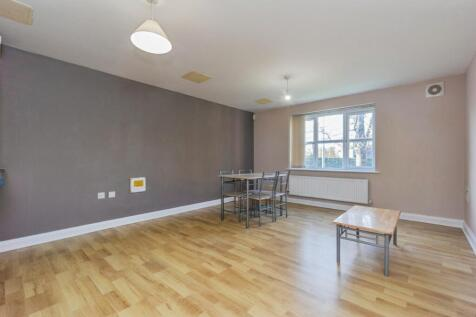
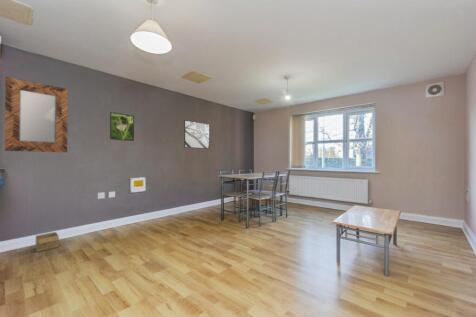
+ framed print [109,111,135,142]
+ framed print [183,119,211,150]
+ cardboard box [35,231,60,253]
+ home mirror [4,76,69,153]
